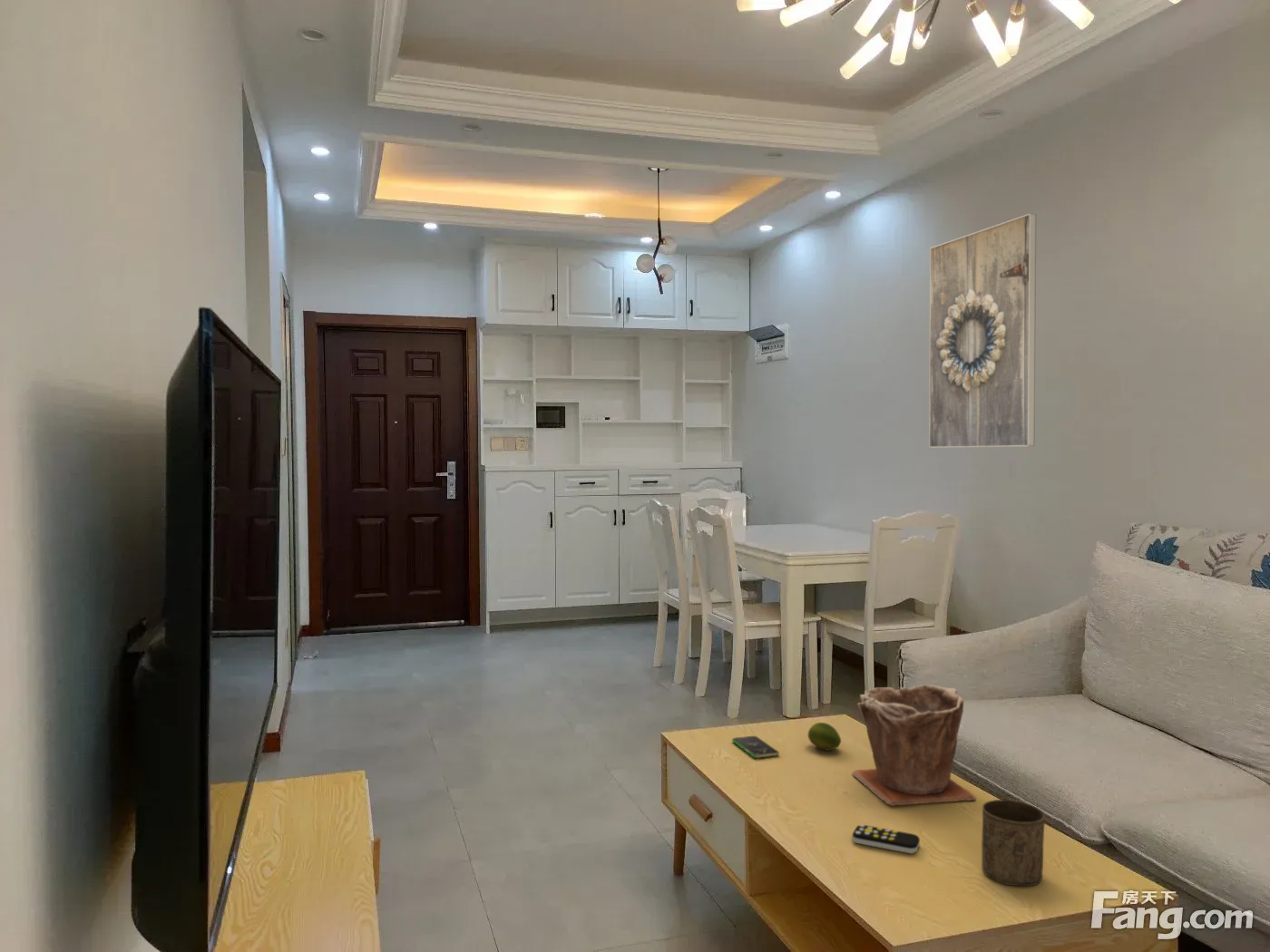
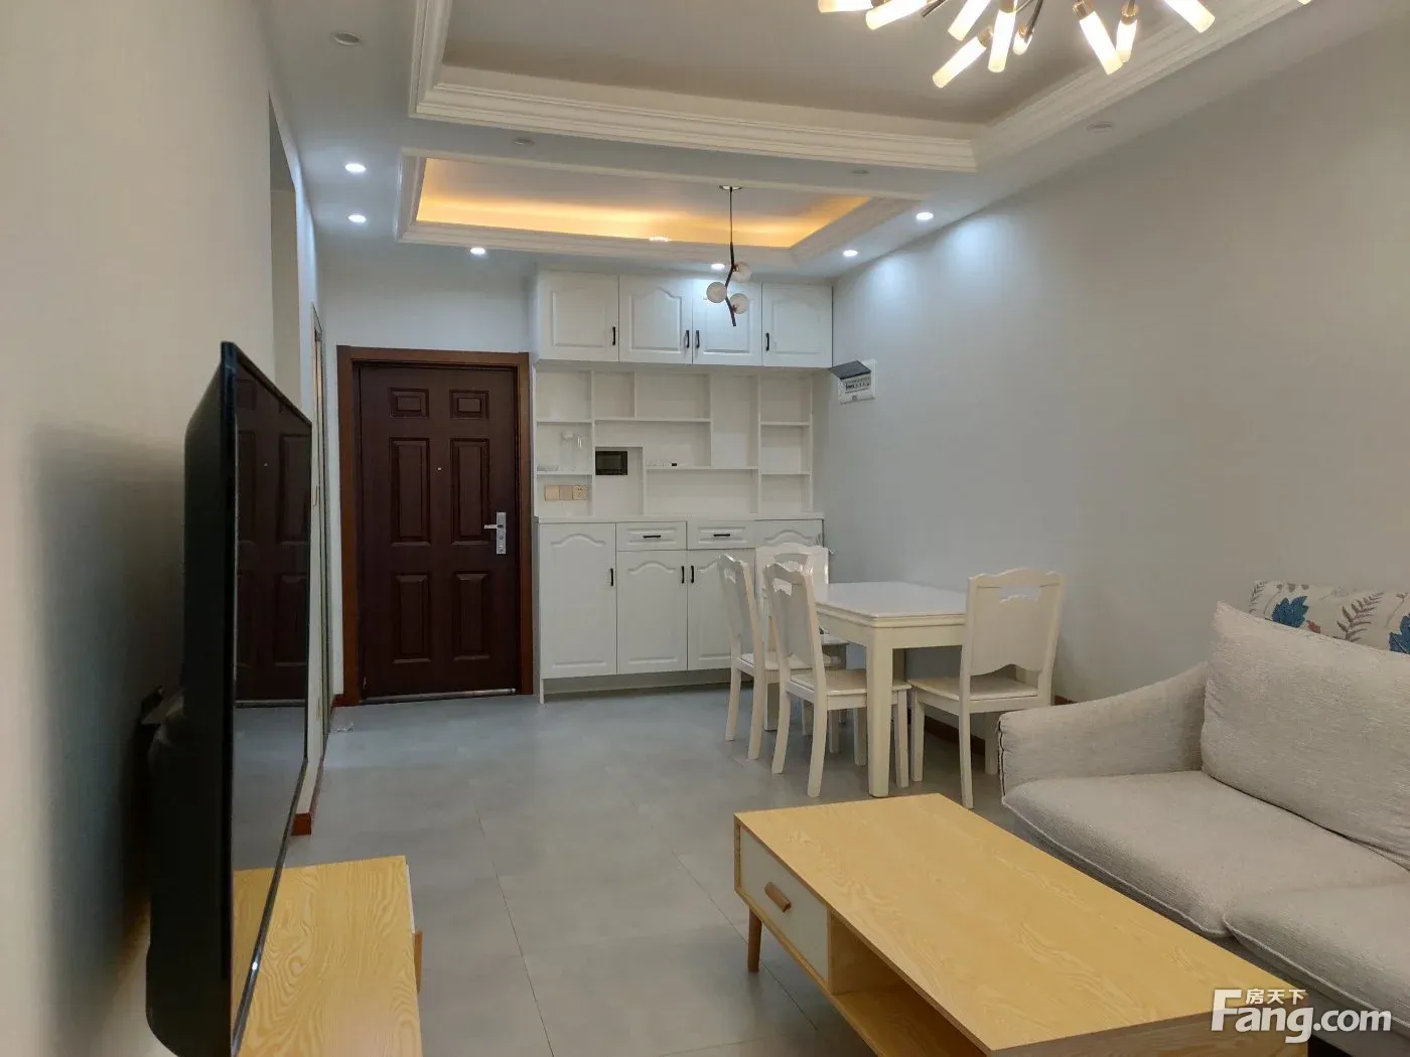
- fruit [807,722,842,752]
- cup [981,799,1046,887]
- smartphone [731,735,780,759]
- remote control [852,823,921,854]
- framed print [928,212,1037,449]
- plant pot [851,684,977,807]
